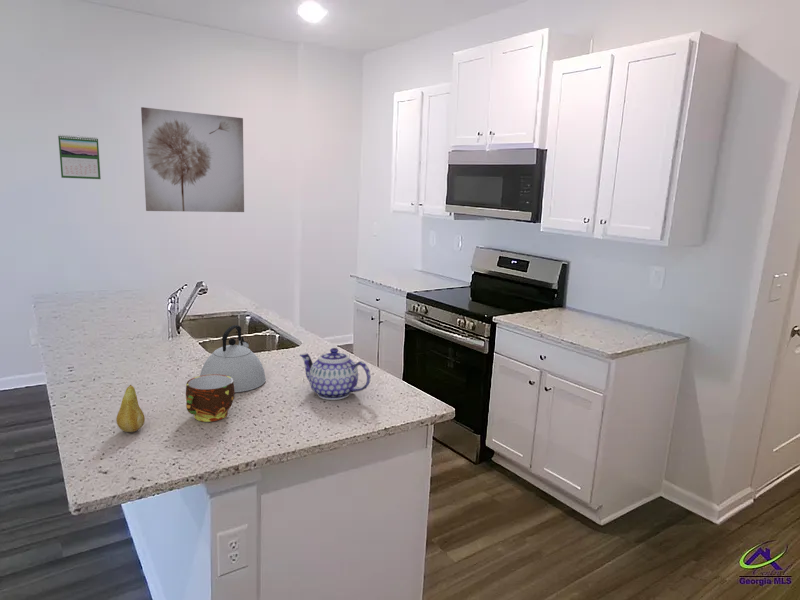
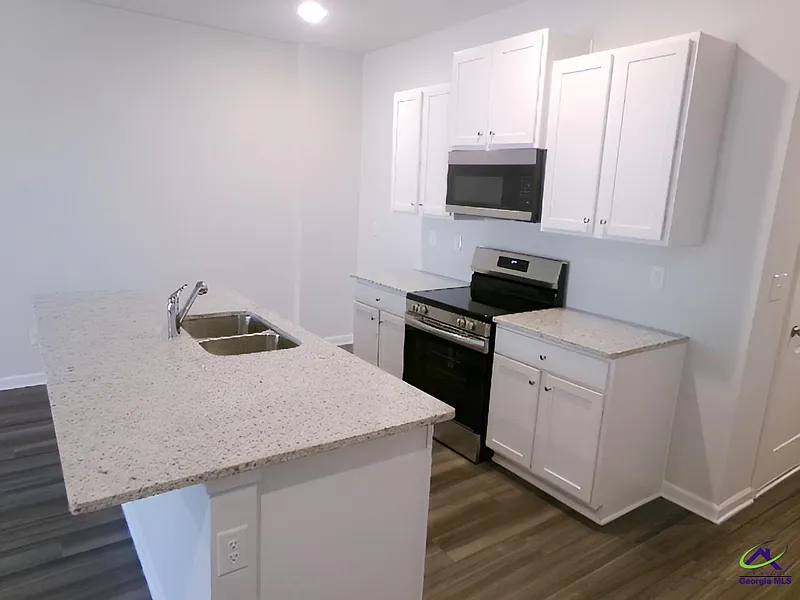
- calendar [57,134,102,180]
- wall art [140,106,245,213]
- kettle [199,324,267,394]
- cup [185,374,235,423]
- teapot [299,347,372,401]
- fruit [115,384,146,433]
